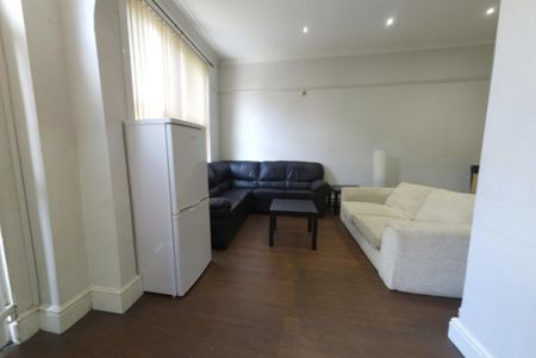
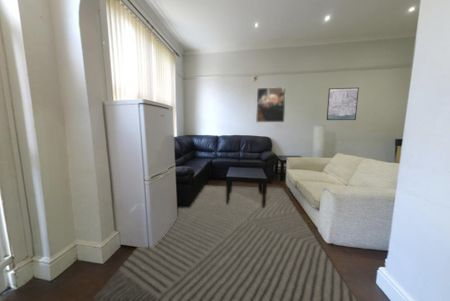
+ rug [92,185,358,301]
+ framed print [326,87,360,121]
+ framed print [255,86,287,123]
